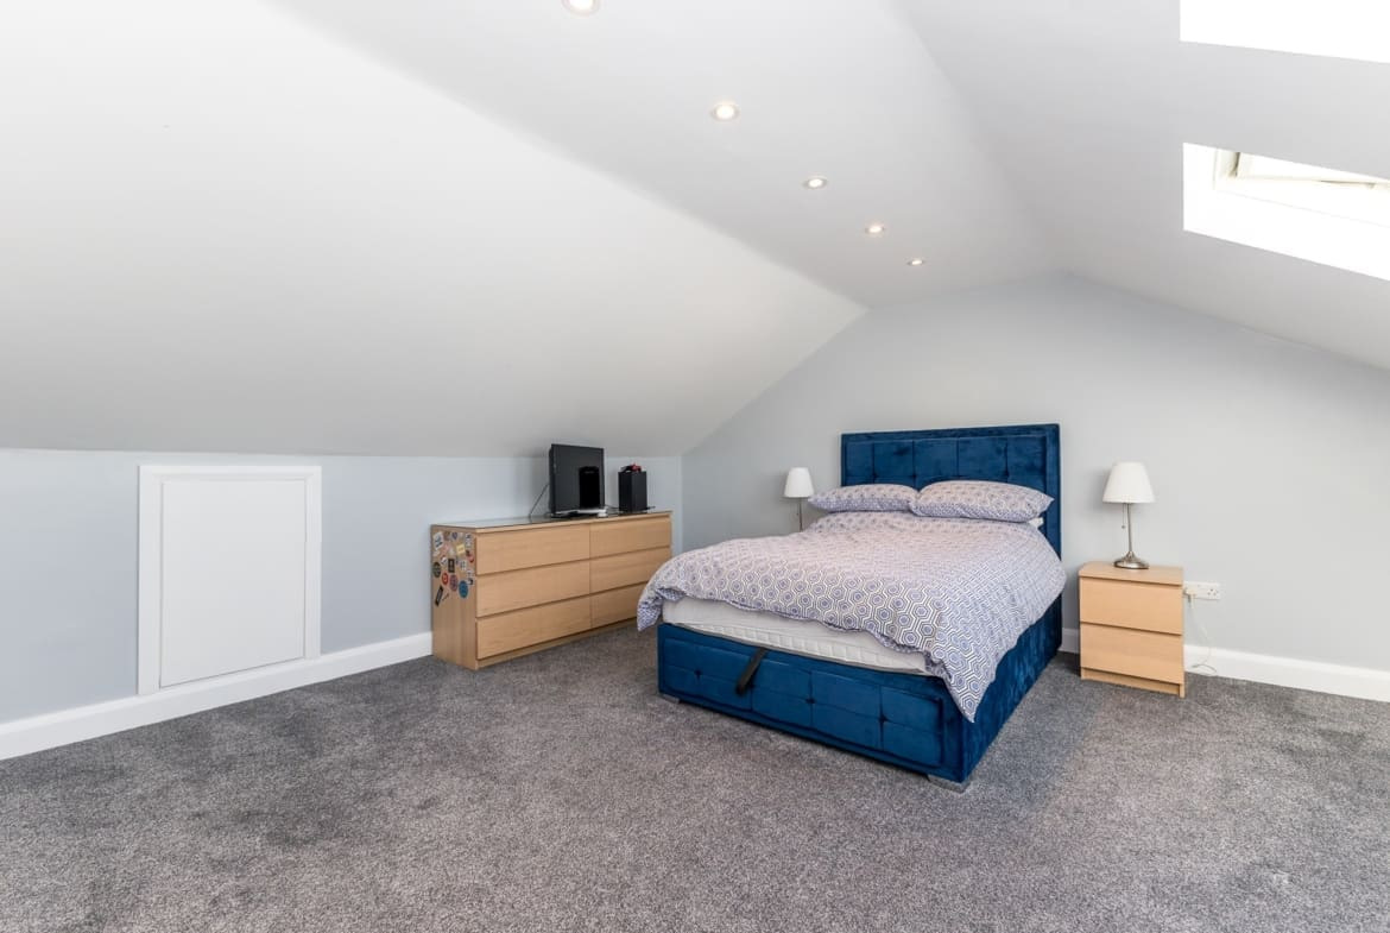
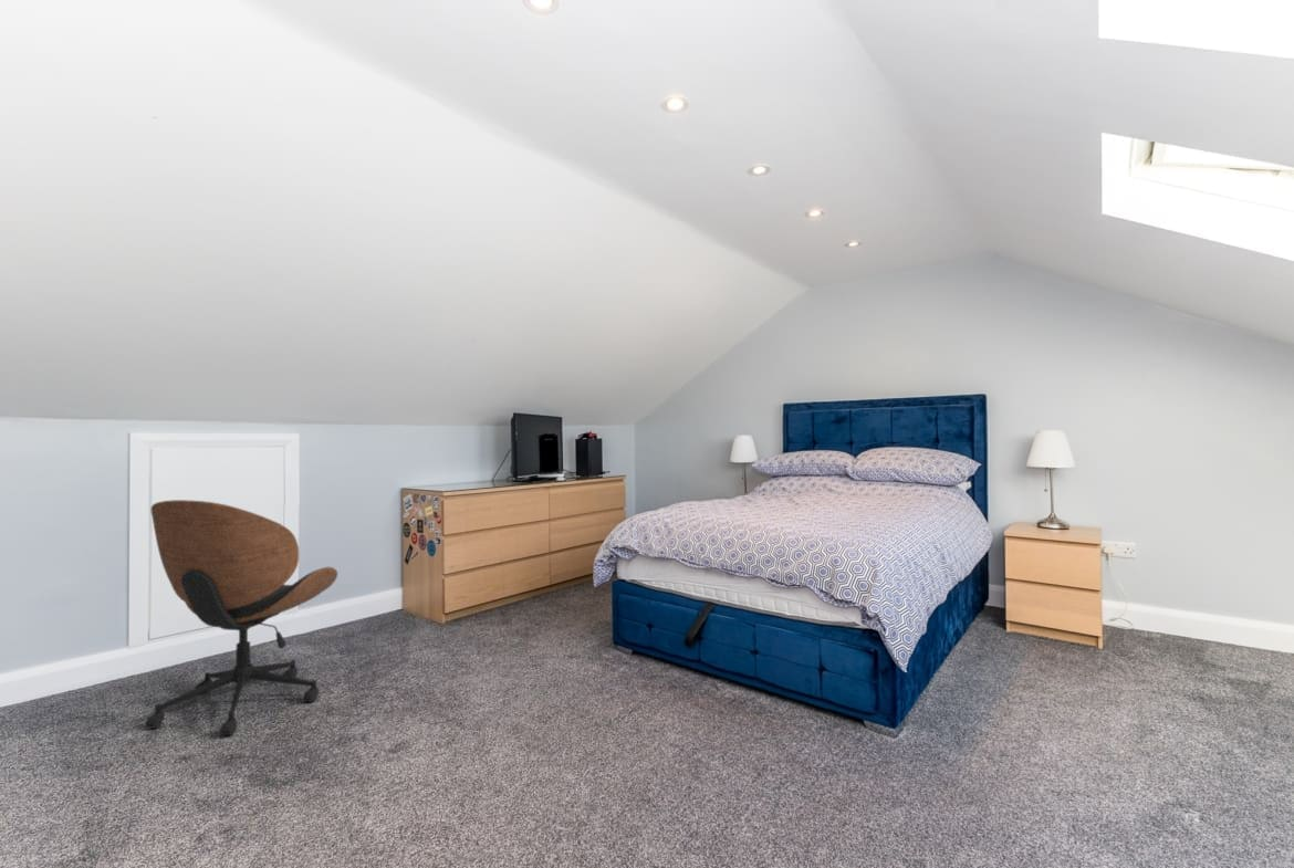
+ office chair [144,499,338,736]
